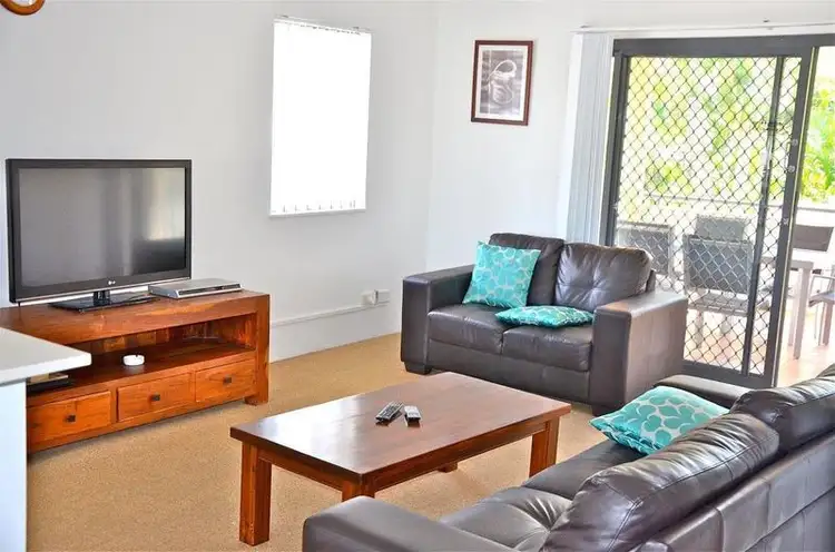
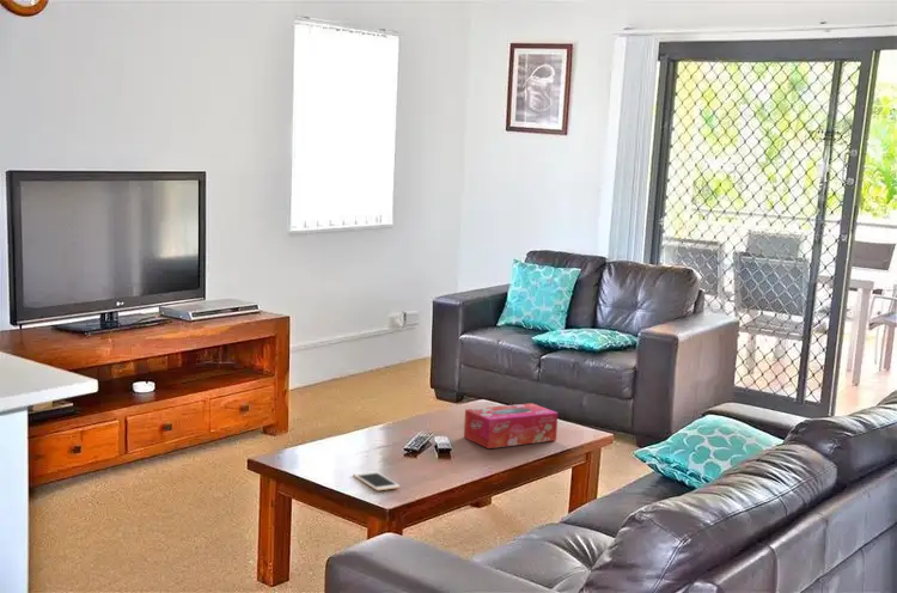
+ tissue box [463,402,559,450]
+ cell phone [352,470,401,491]
